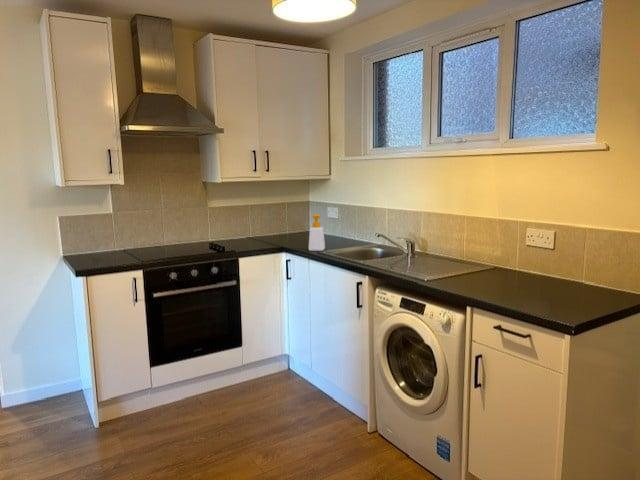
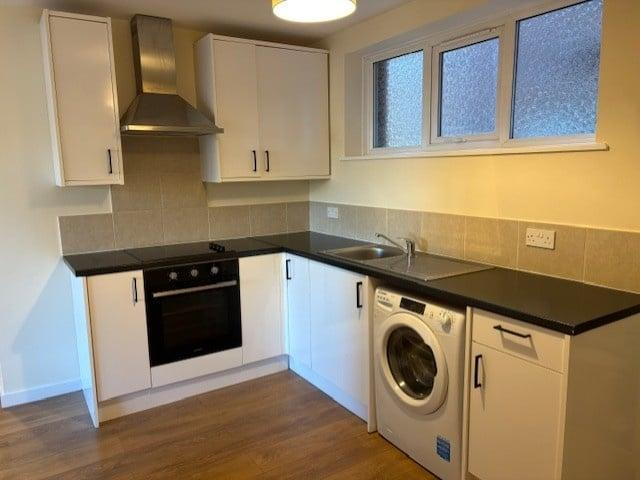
- soap bottle [307,213,326,252]
